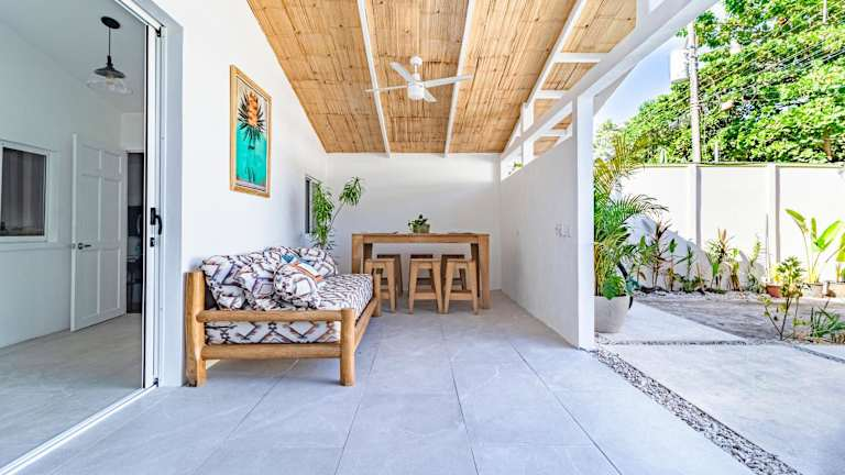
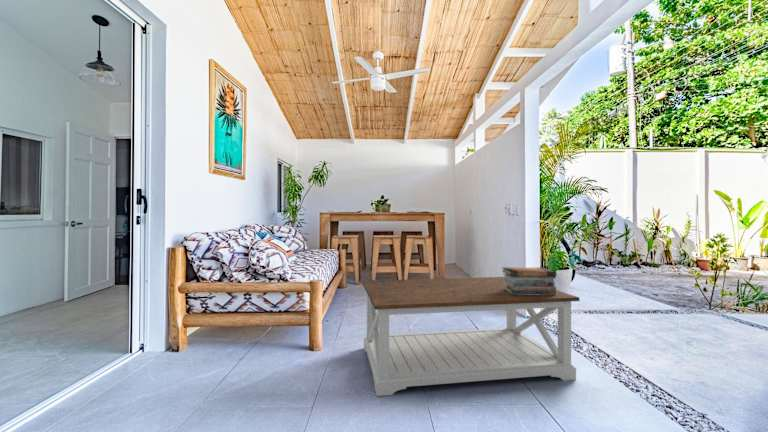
+ coffee table [361,276,580,397]
+ book stack [501,266,558,295]
